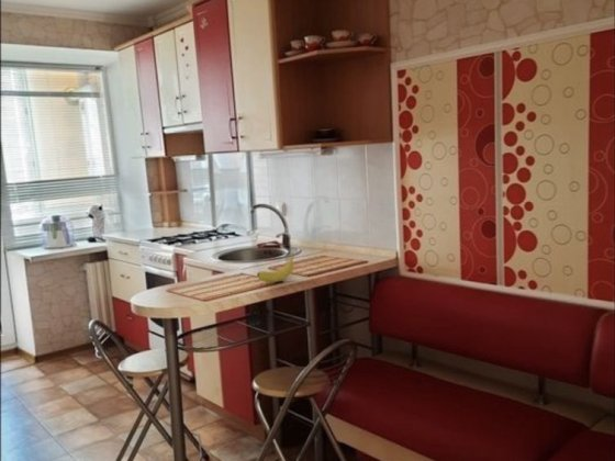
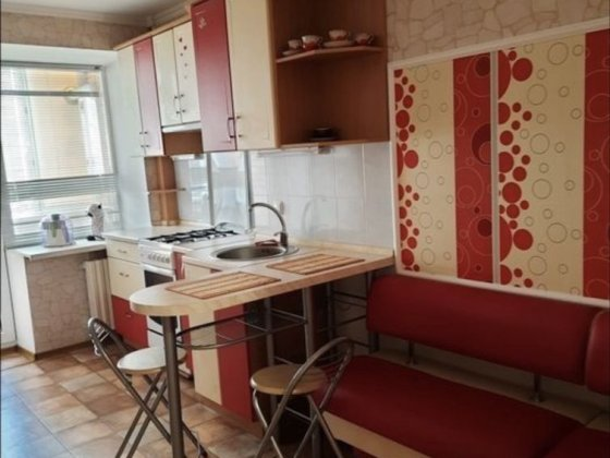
- fruit [256,254,294,283]
